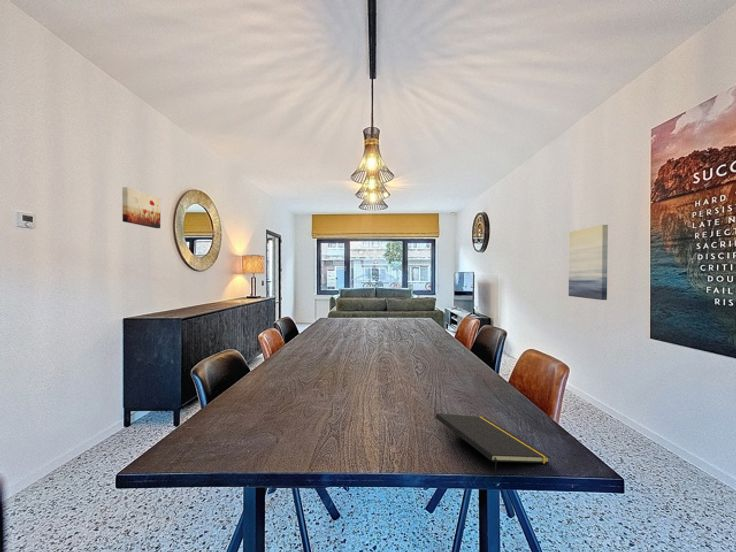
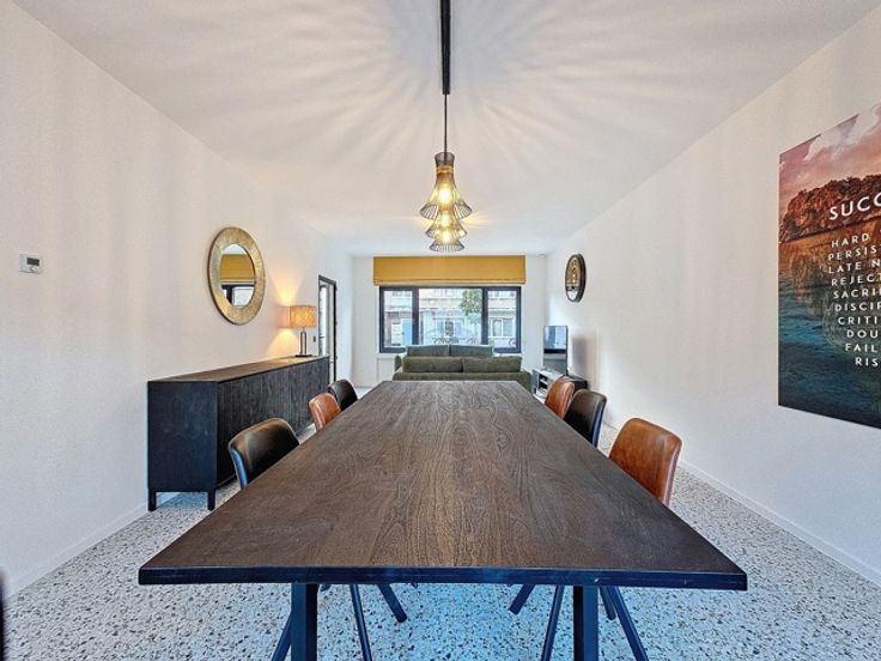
- wall art [121,186,161,229]
- notepad [435,412,551,479]
- wall art [568,224,609,301]
